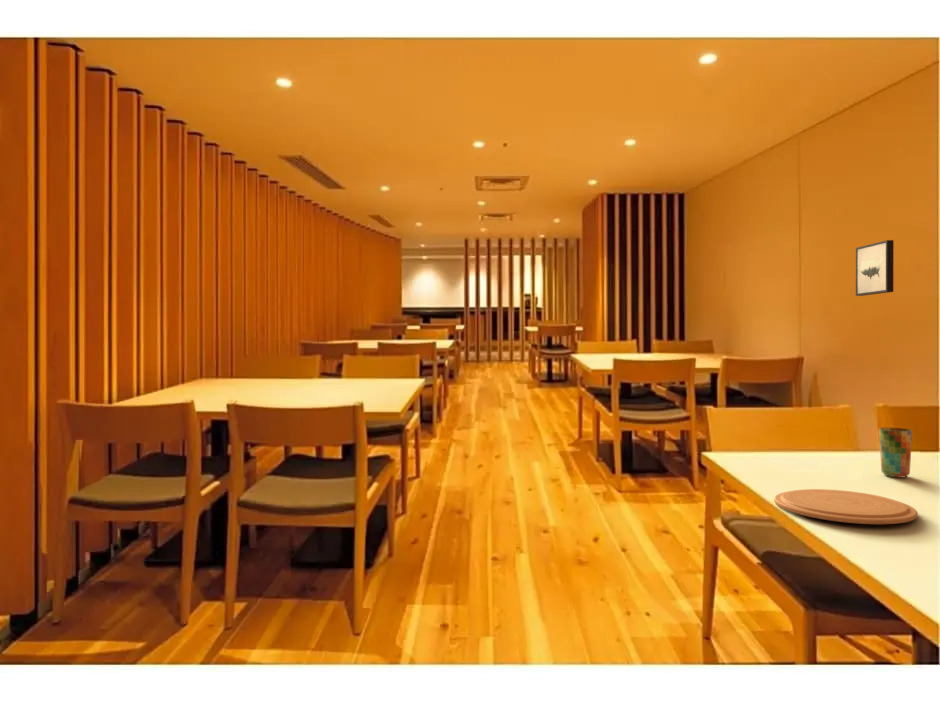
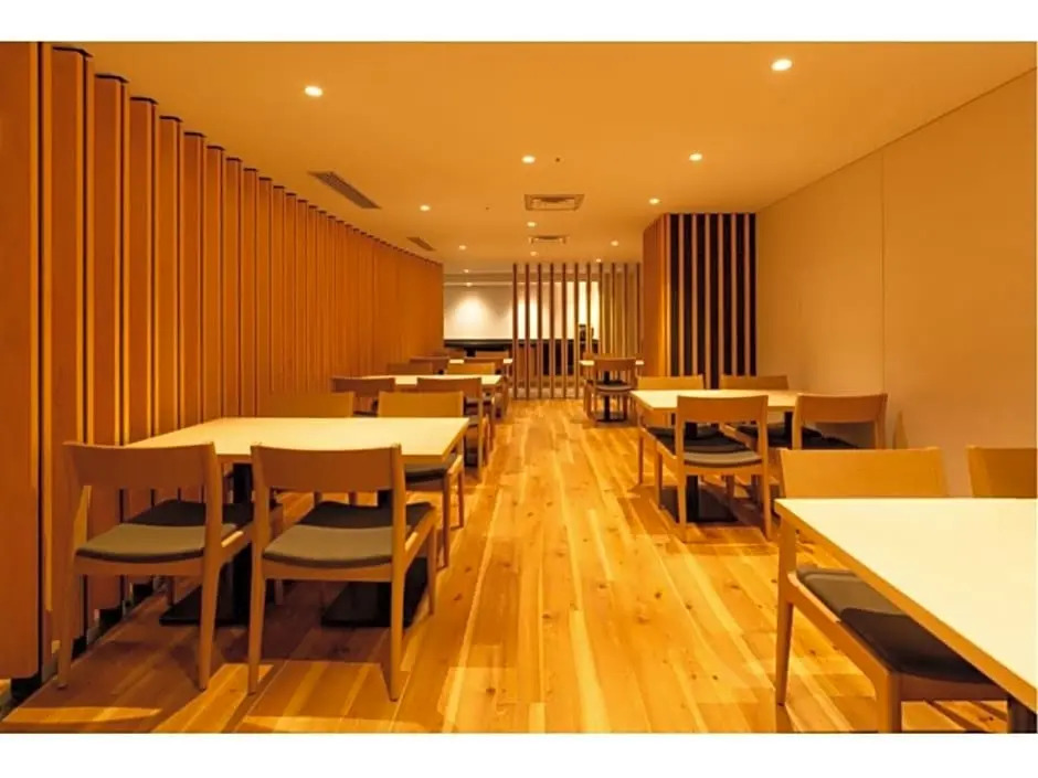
- plate [773,488,918,525]
- wall art [855,239,895,297]
- cup [878,427,913,478]
